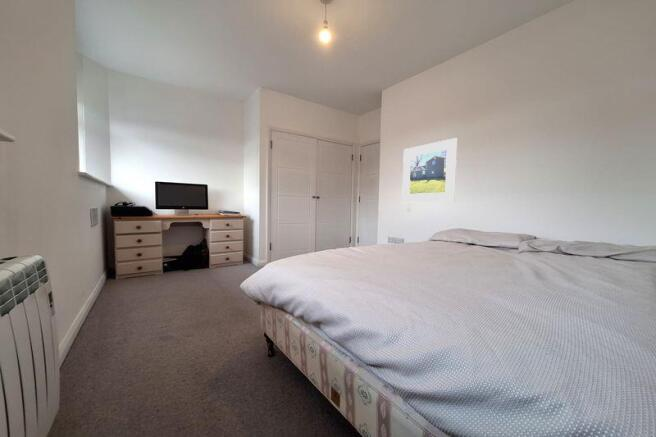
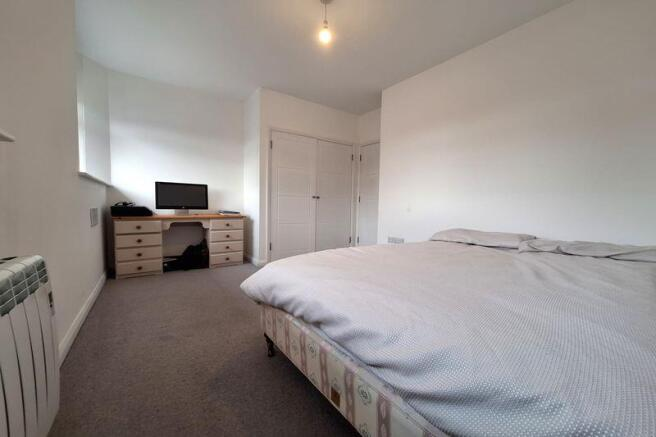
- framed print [401,137,458,203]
